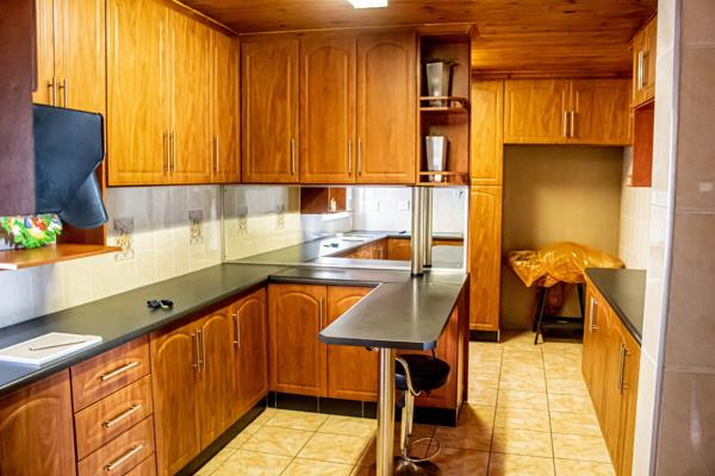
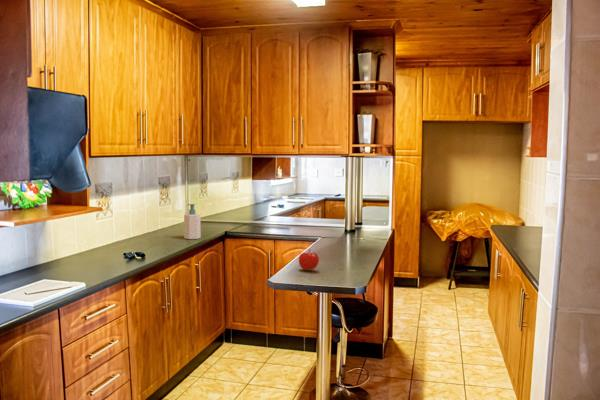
+ fruit [298,248,320,271]
+ soap bottle [183,203,202,240]
